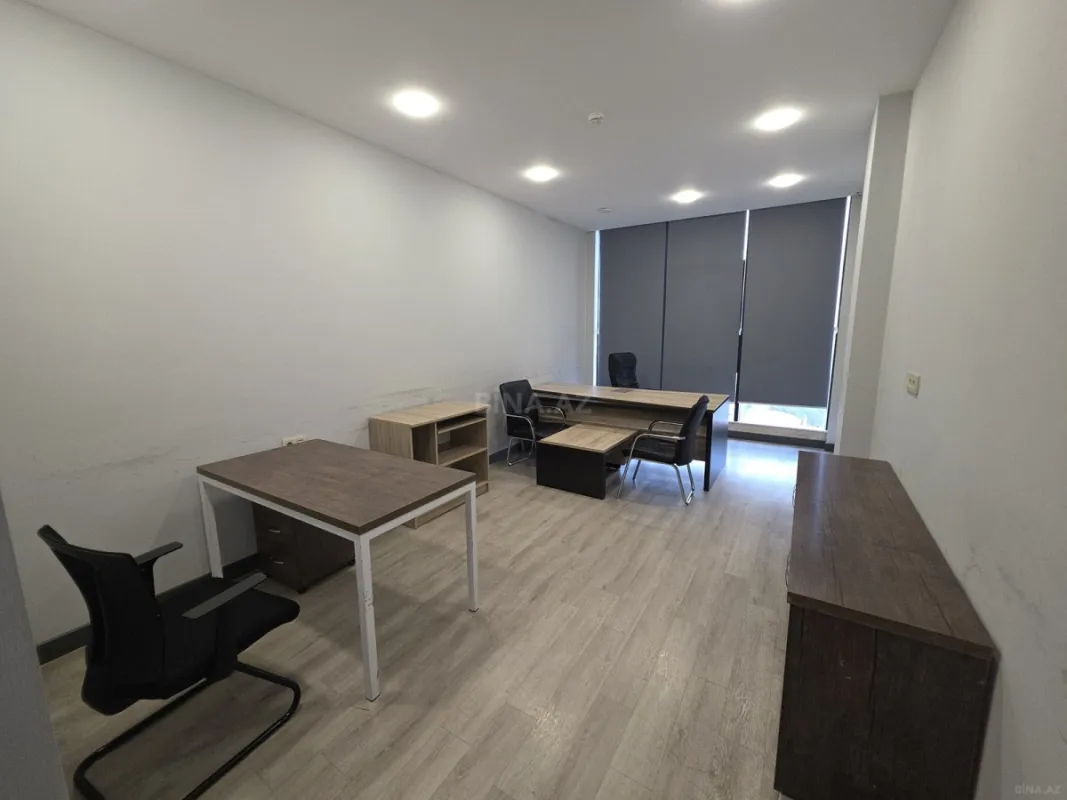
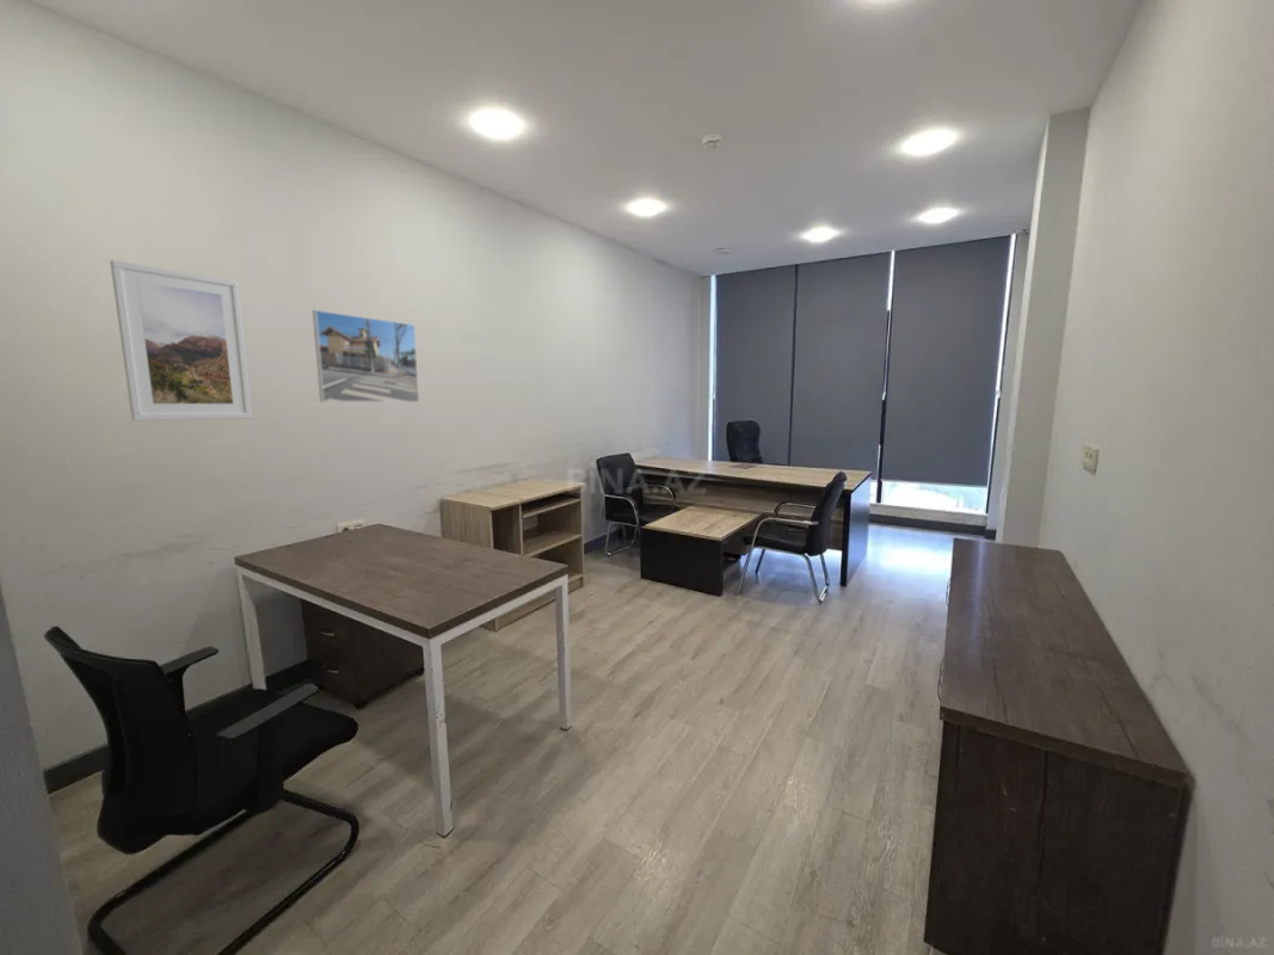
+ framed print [109,259,253,421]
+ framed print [312,309,420,403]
